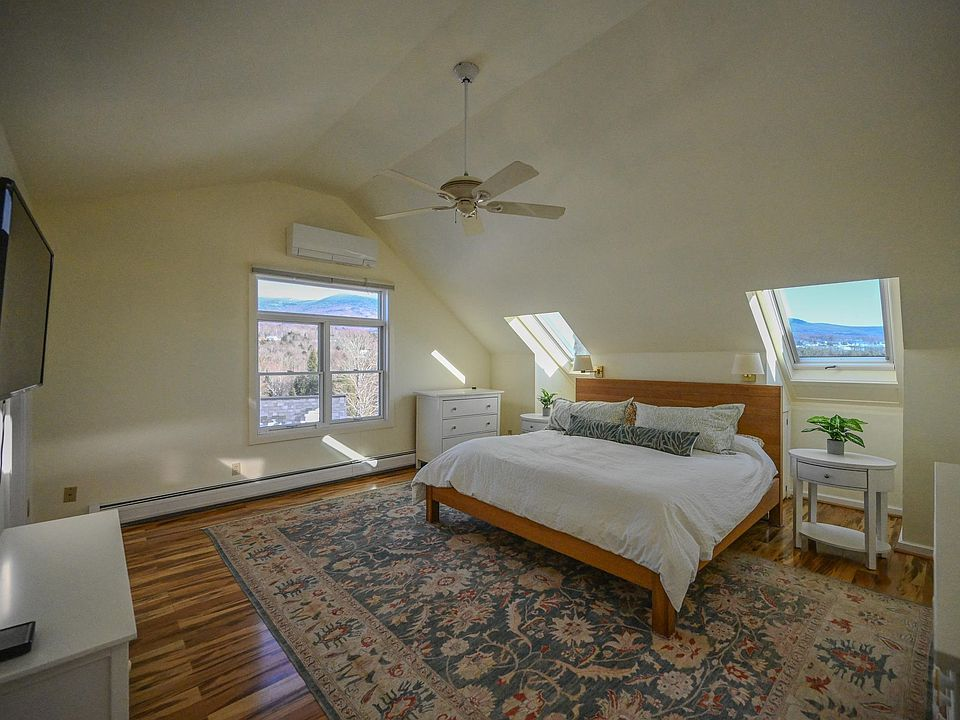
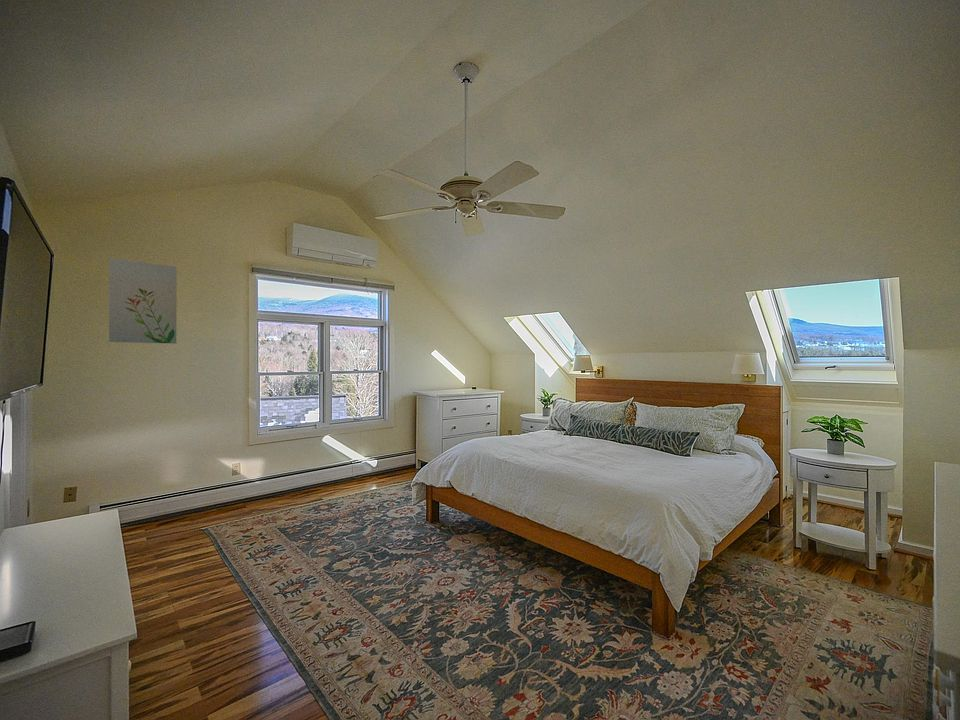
+ wall art [108,257,178,345]
